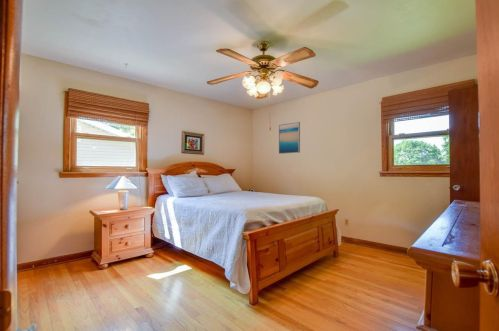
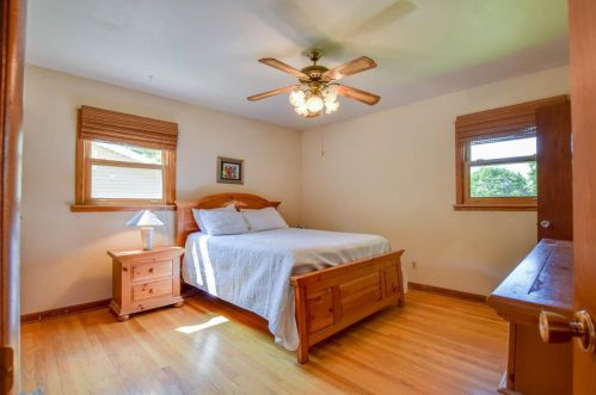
- wall art [278,121,301,155]
